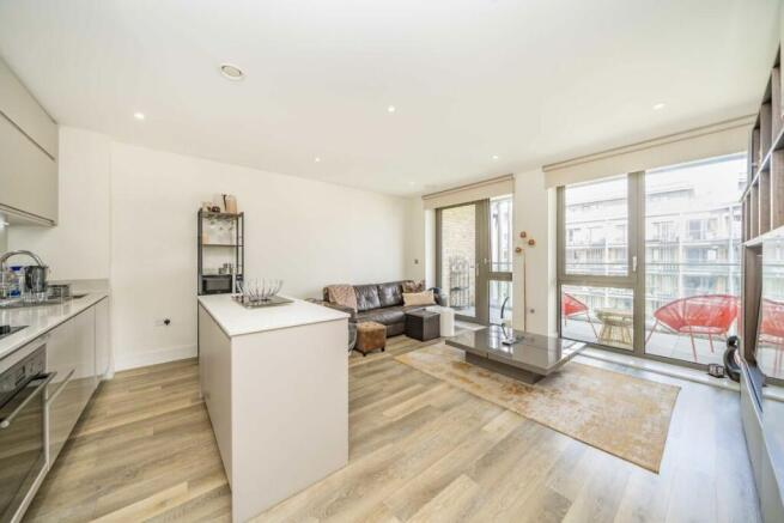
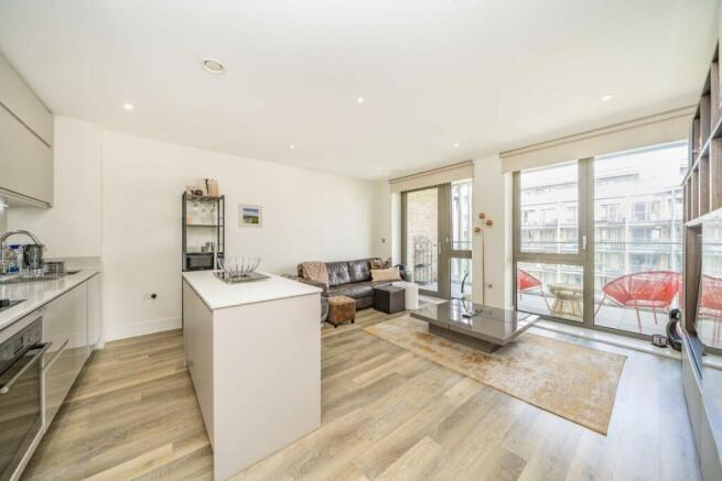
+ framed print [237,203,263,229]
